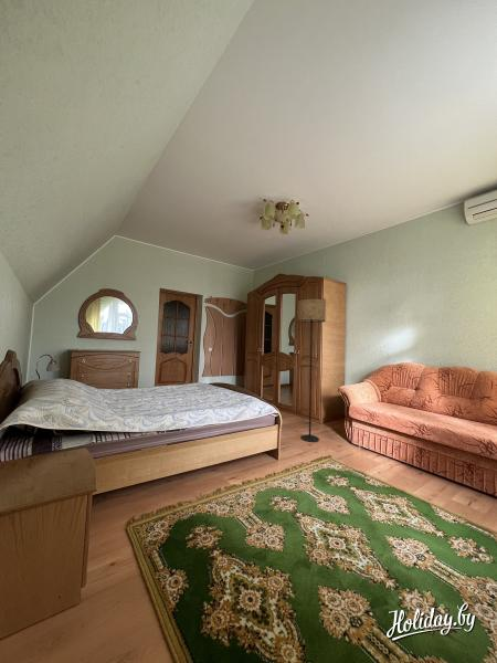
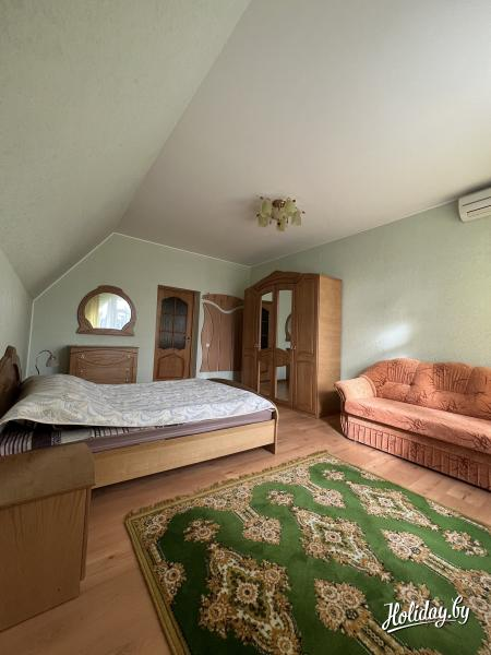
- floor lamp [297,297,327,443]
